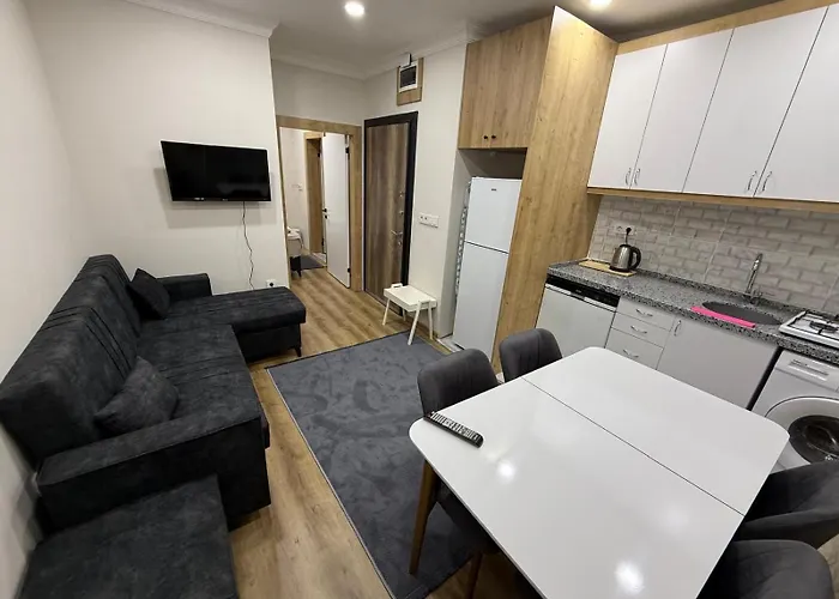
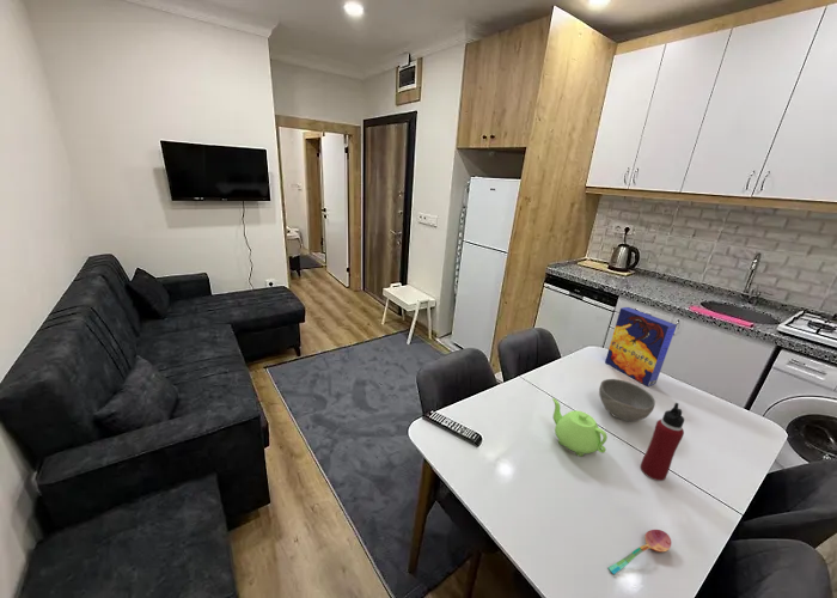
+ water bottle [640,402,685,482]
+ teakettle [551,397,609,458]
+ cereal box [604,306,678,388]
+ soupspoon [607,529,672,575]
+ bowl [598,378,656,422]
